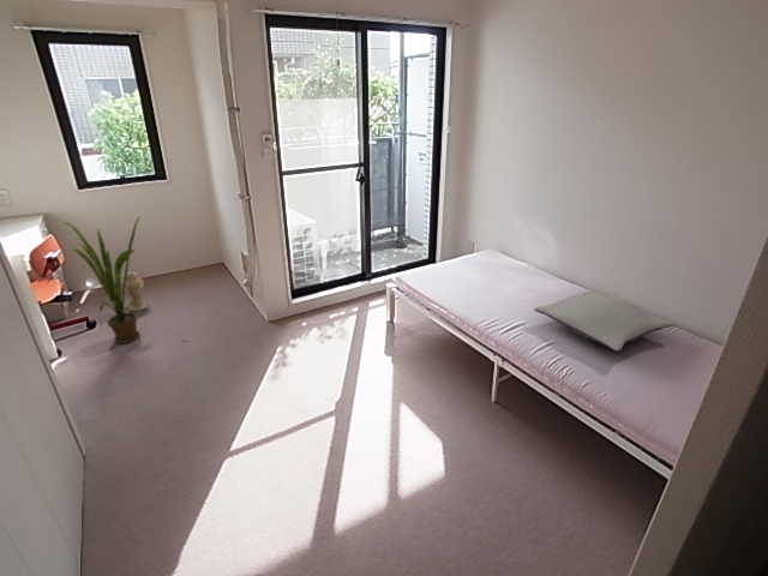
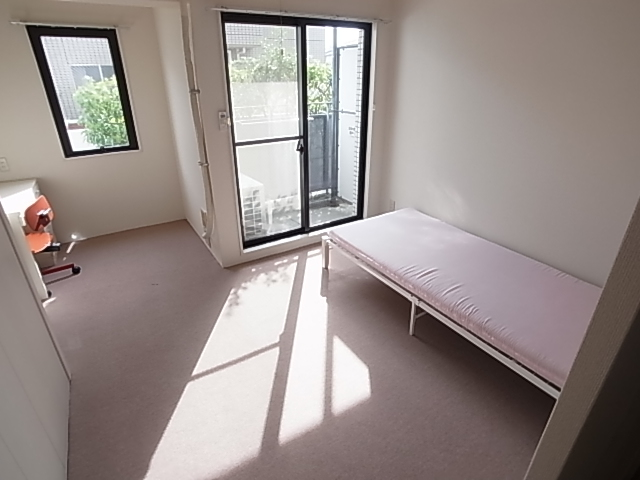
- vase [121,271,148,312]
- pillow [533,288,676,353]
- house plant [55,215,143,344]
